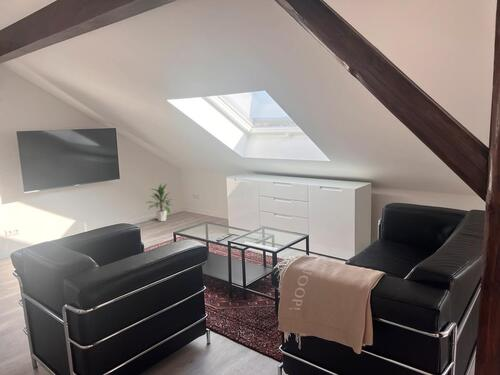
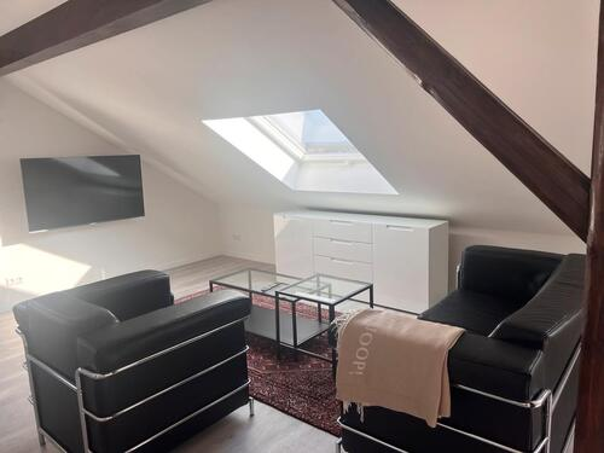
- indoor plant [146,182,174,222]
